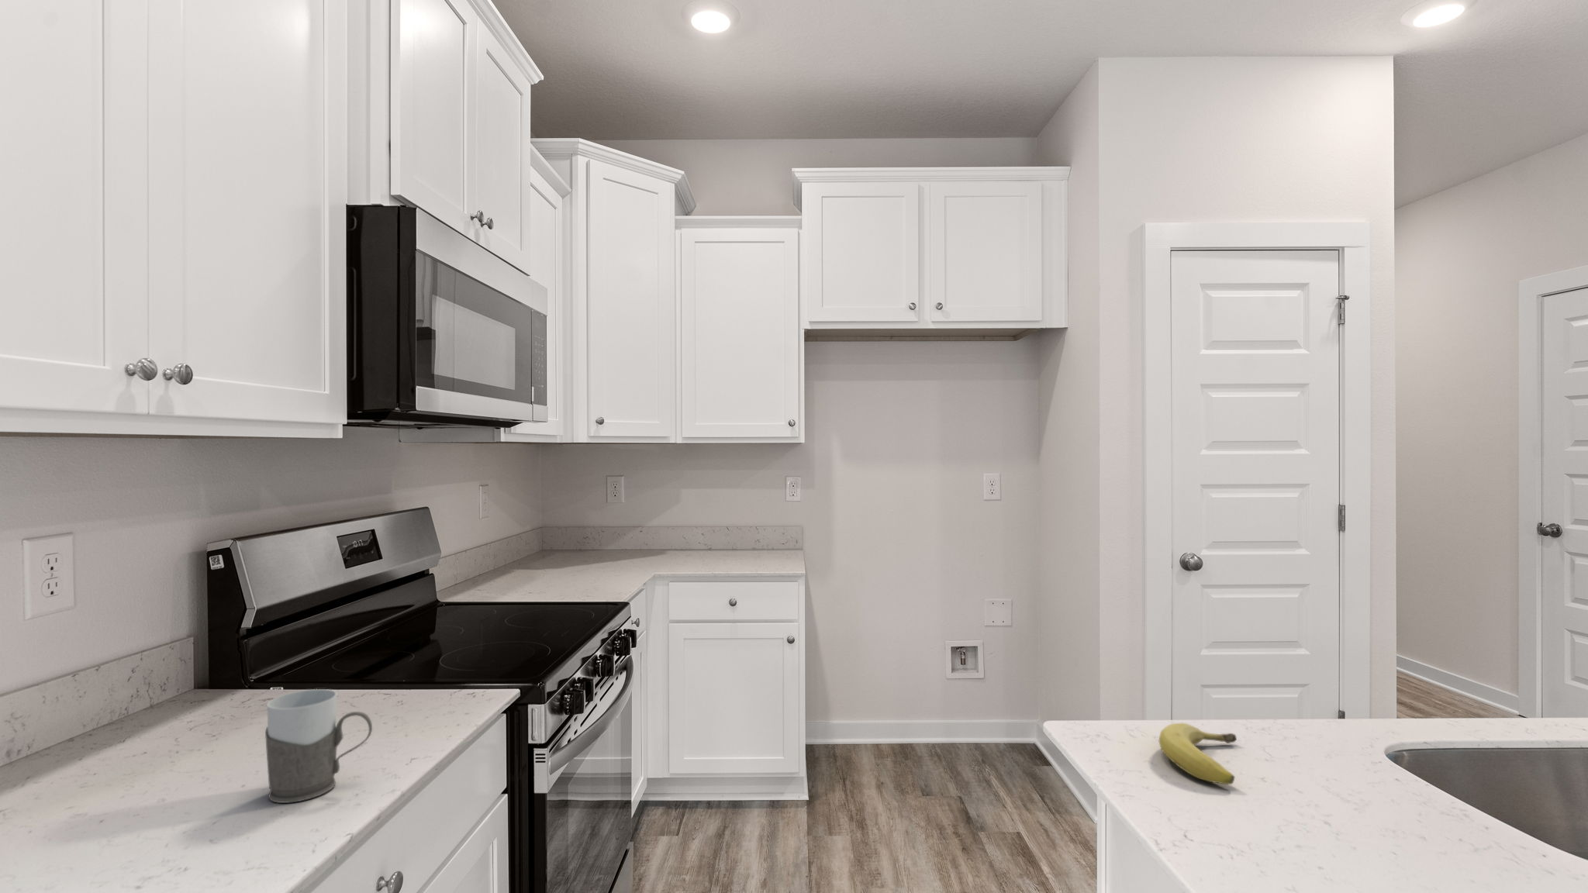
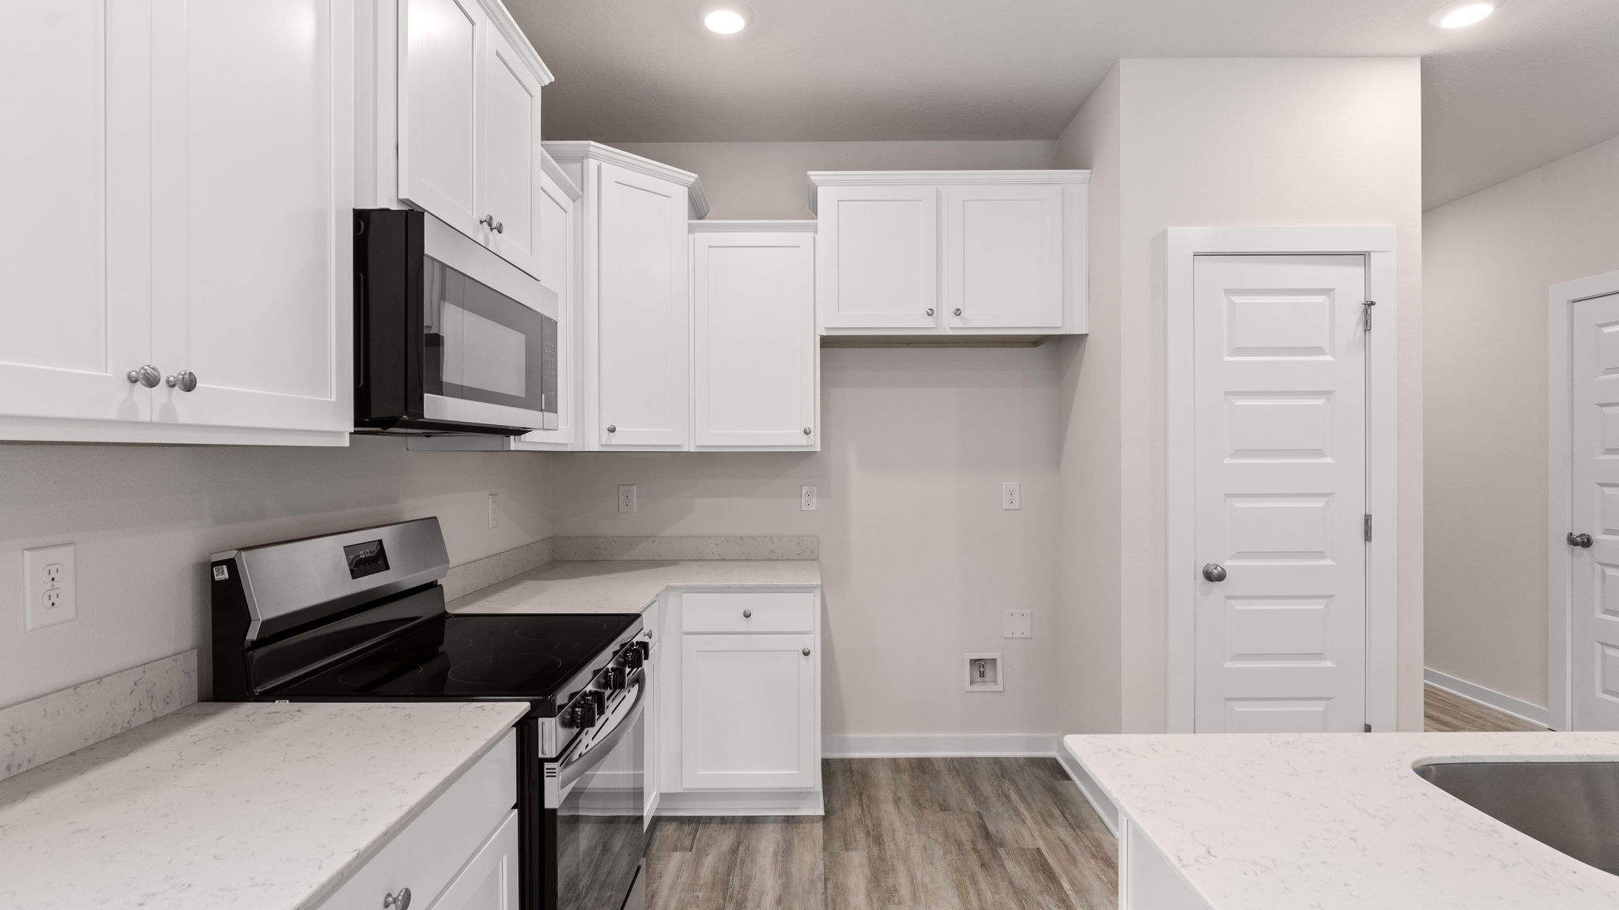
- mug [264,688,373,804]
- fruit [1157,723,1237,785]
